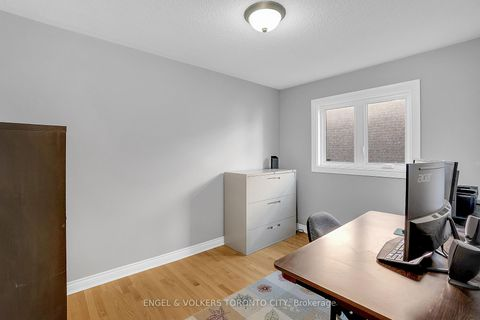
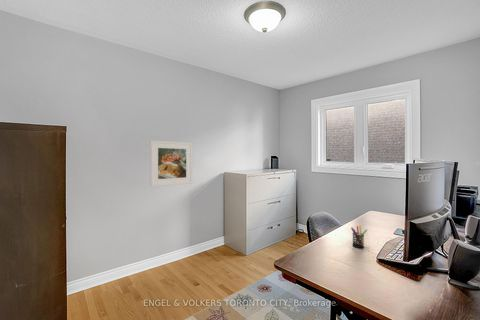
+ pen holder [350,225,368,249]
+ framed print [149,139,193,188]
